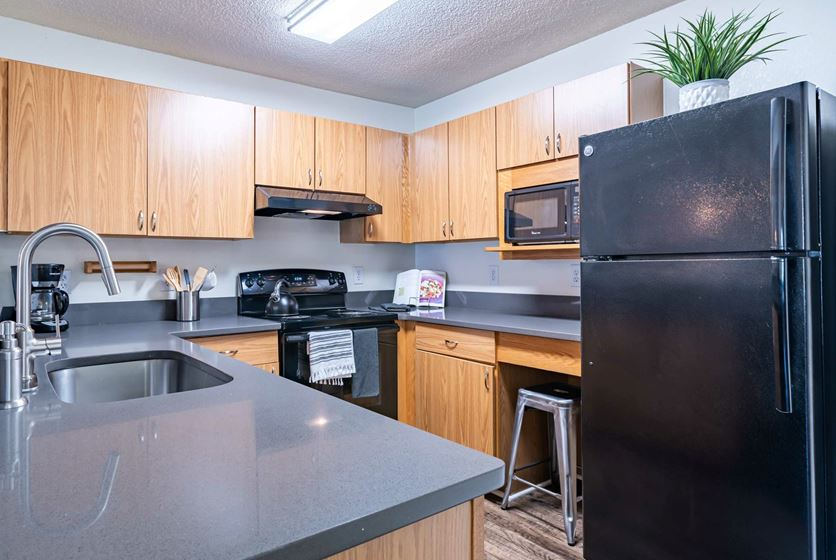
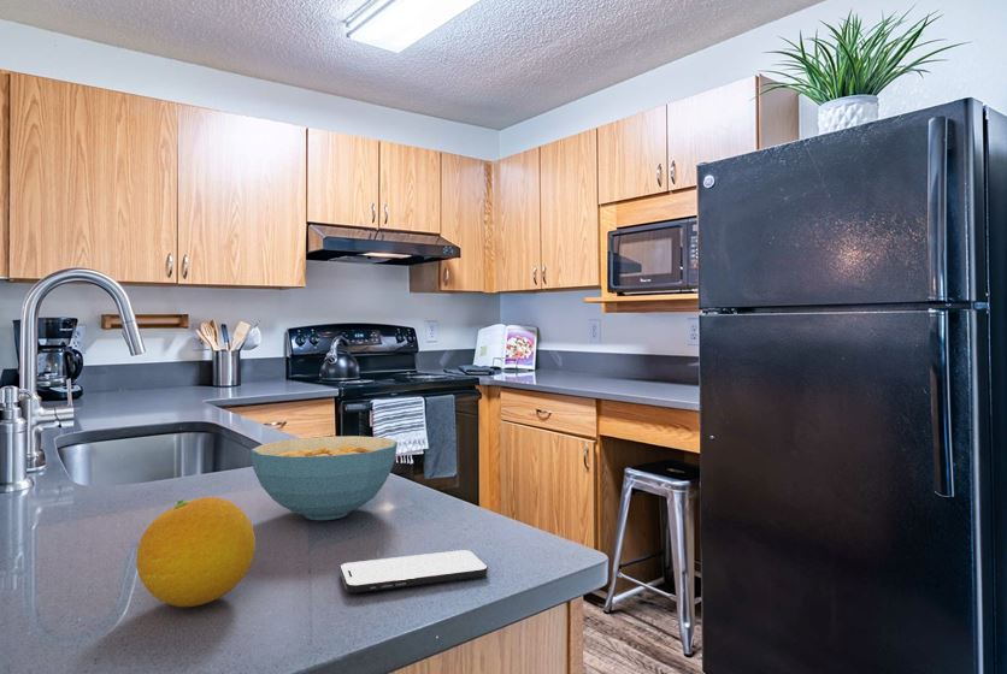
+ cereal bowl [249,434,399,521]
+ smartphone [338,549,489,593]
+ fruit [135,496,257,608]
